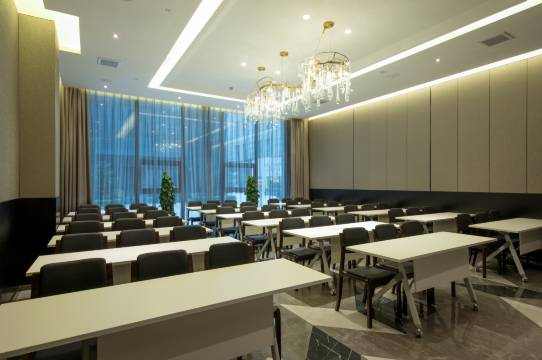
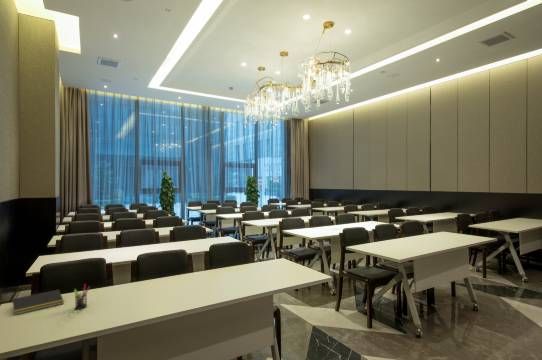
+ notepad [10,289,65,316]
+ pen holder [73,283,91,310]
